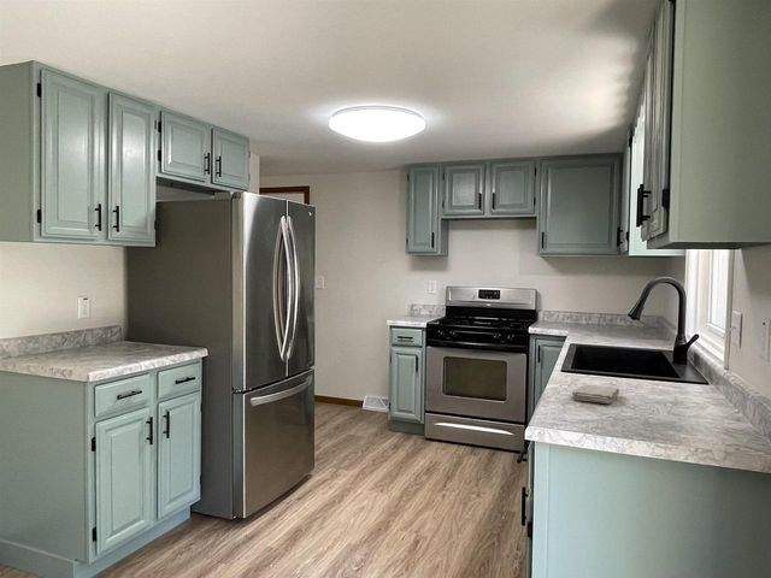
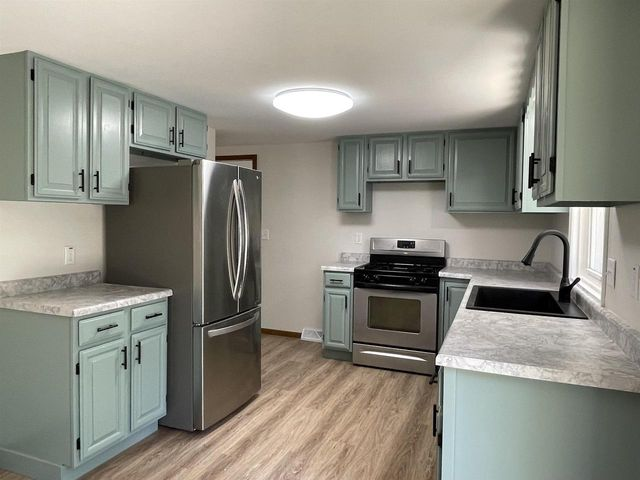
- washcloth [571,383,620,405]
